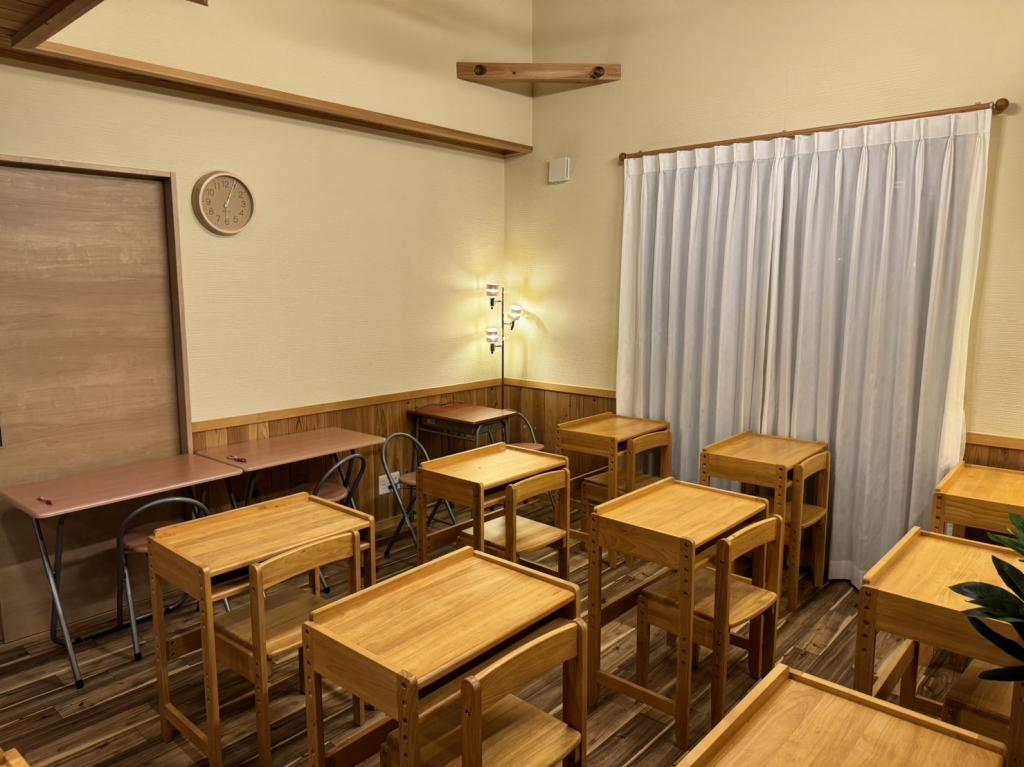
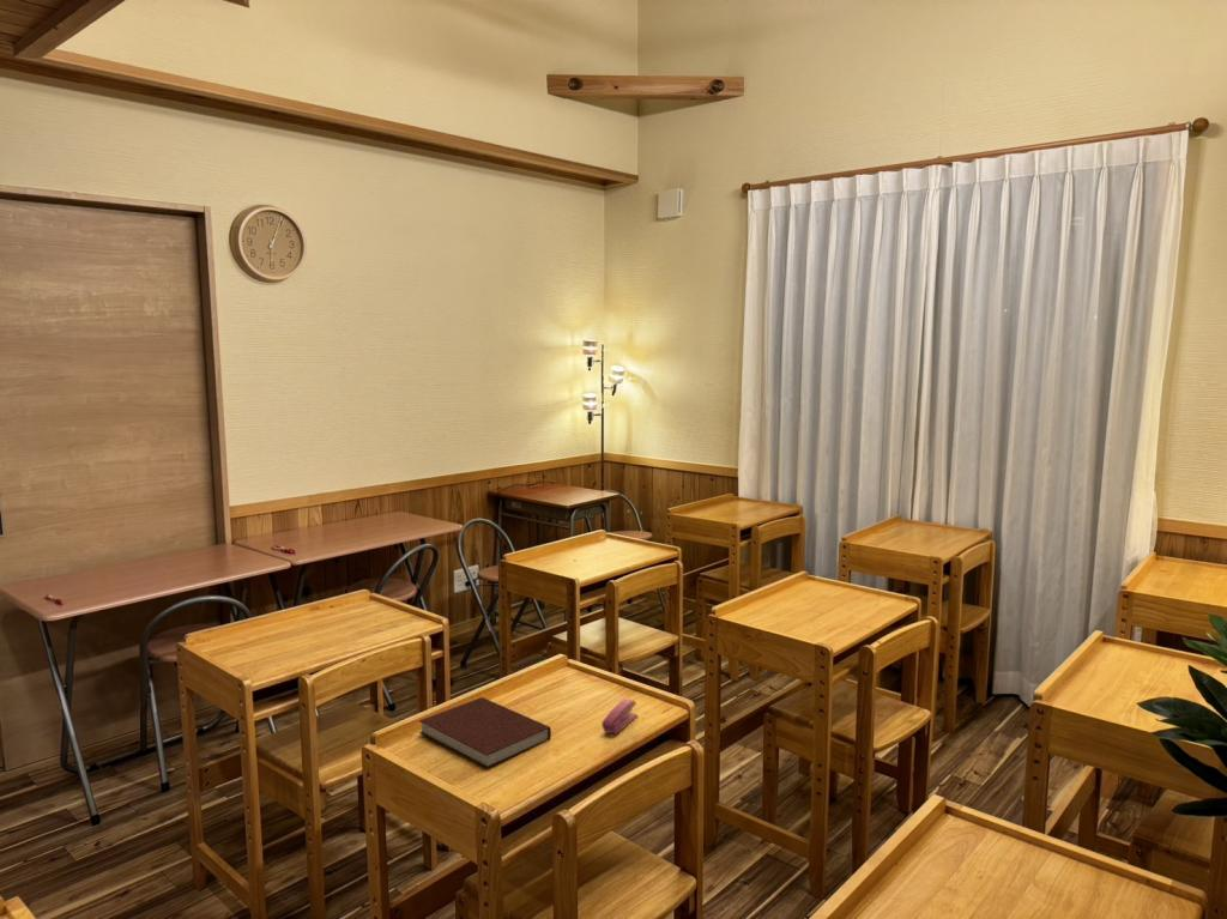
+ notebook [418,696,552,769]
+ stapler [600,697,639,736]
